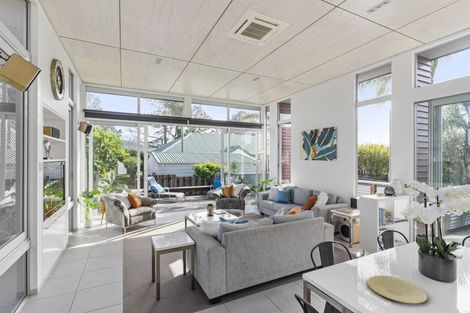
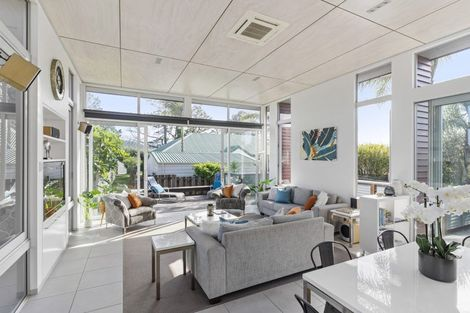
- plate [366,275,428,304]
